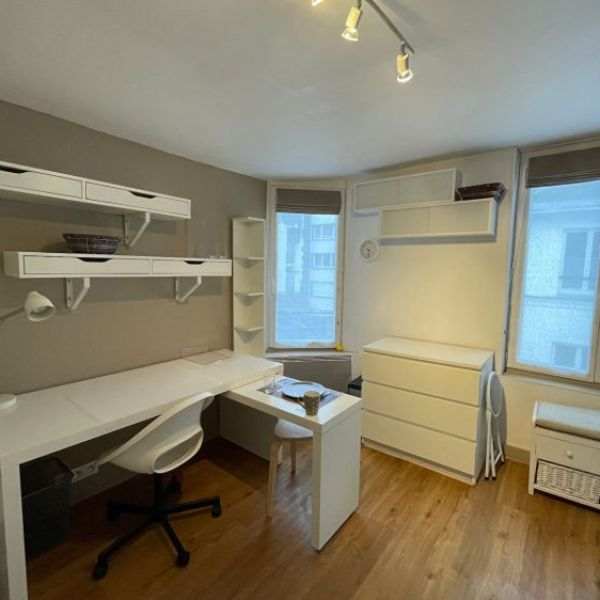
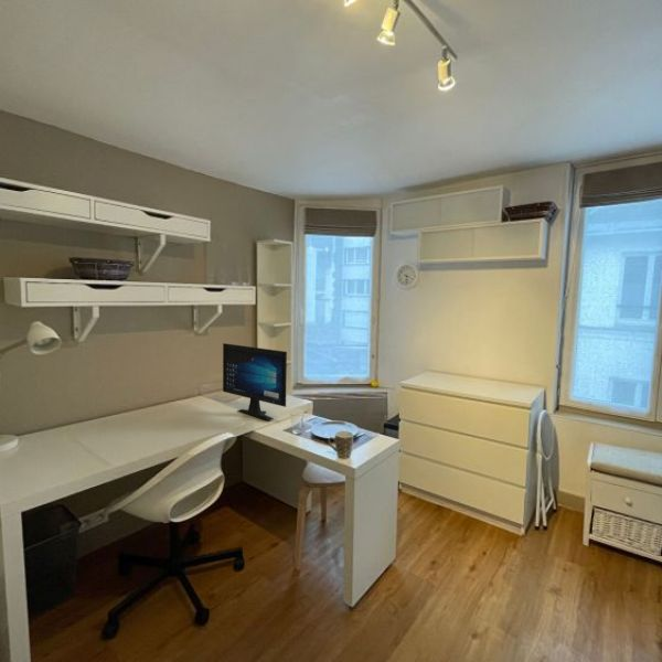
+ computer monitor [222,342,288,421]
